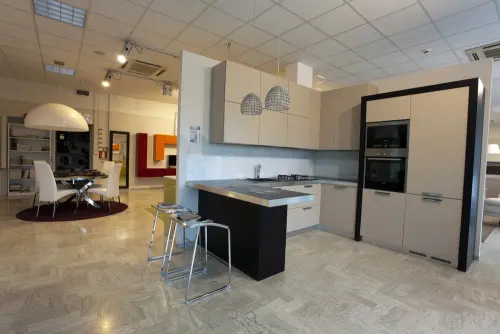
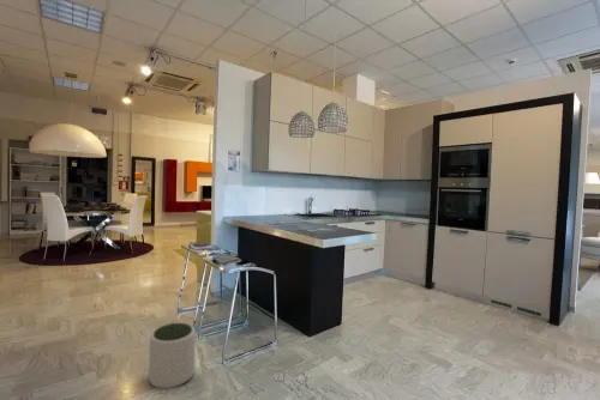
+ plant pot [148,322,197,389]
